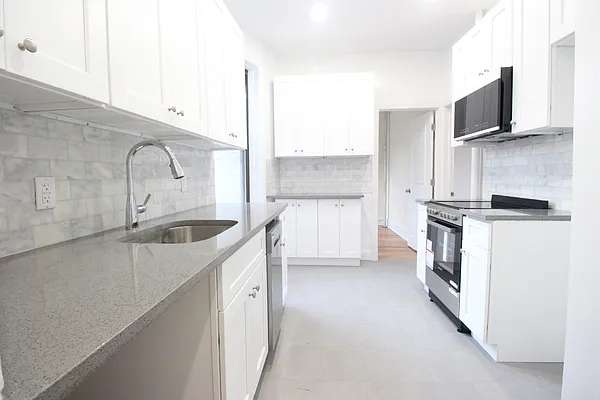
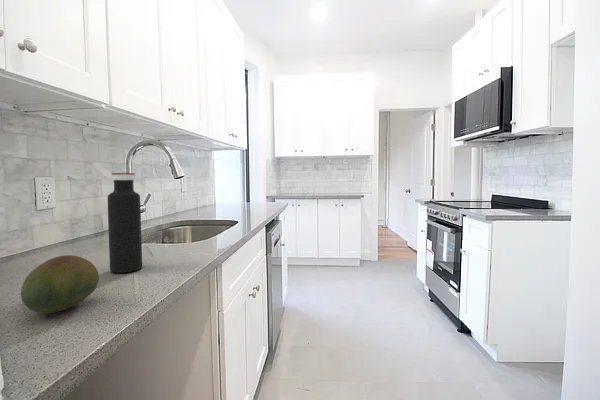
+ water bottle [106,172,143,274]
+ fruit [20,254,100,314]
